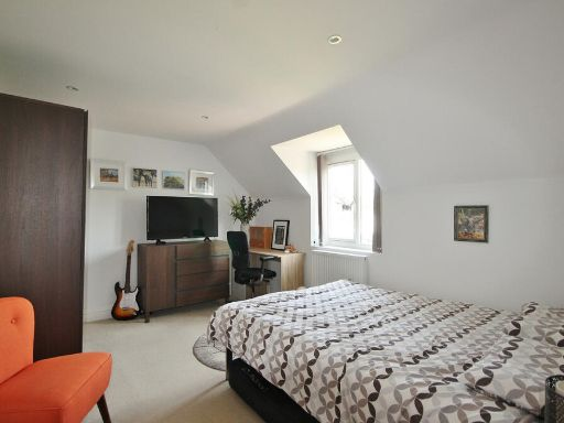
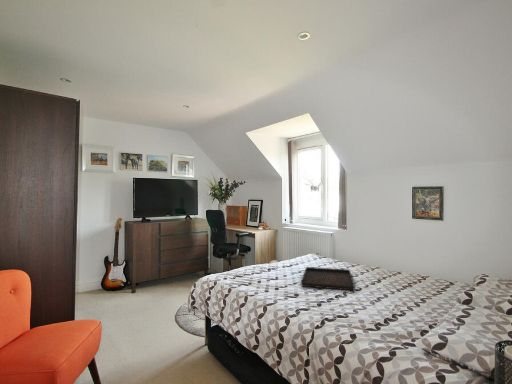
+ serving tray [300,266,356,292]
